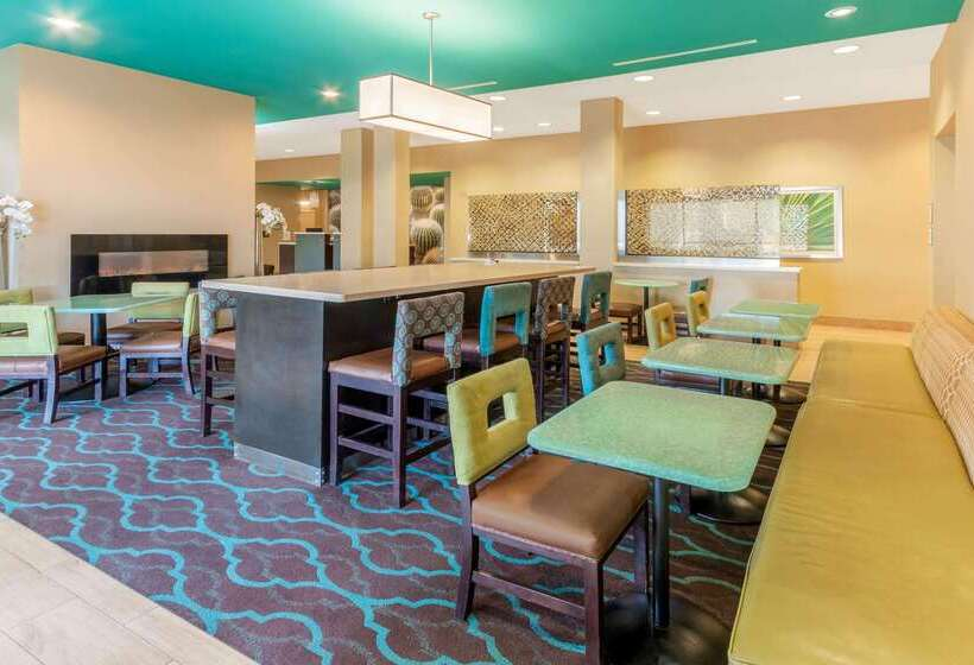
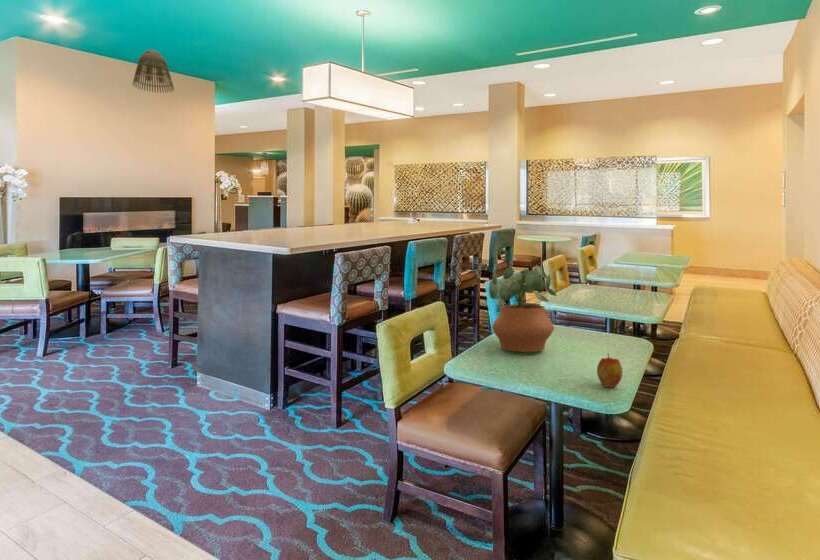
+ potted plant [488,264,557,353]
+ lamp shade [131,48,175,94]
+ apple [596,352,624,388]
